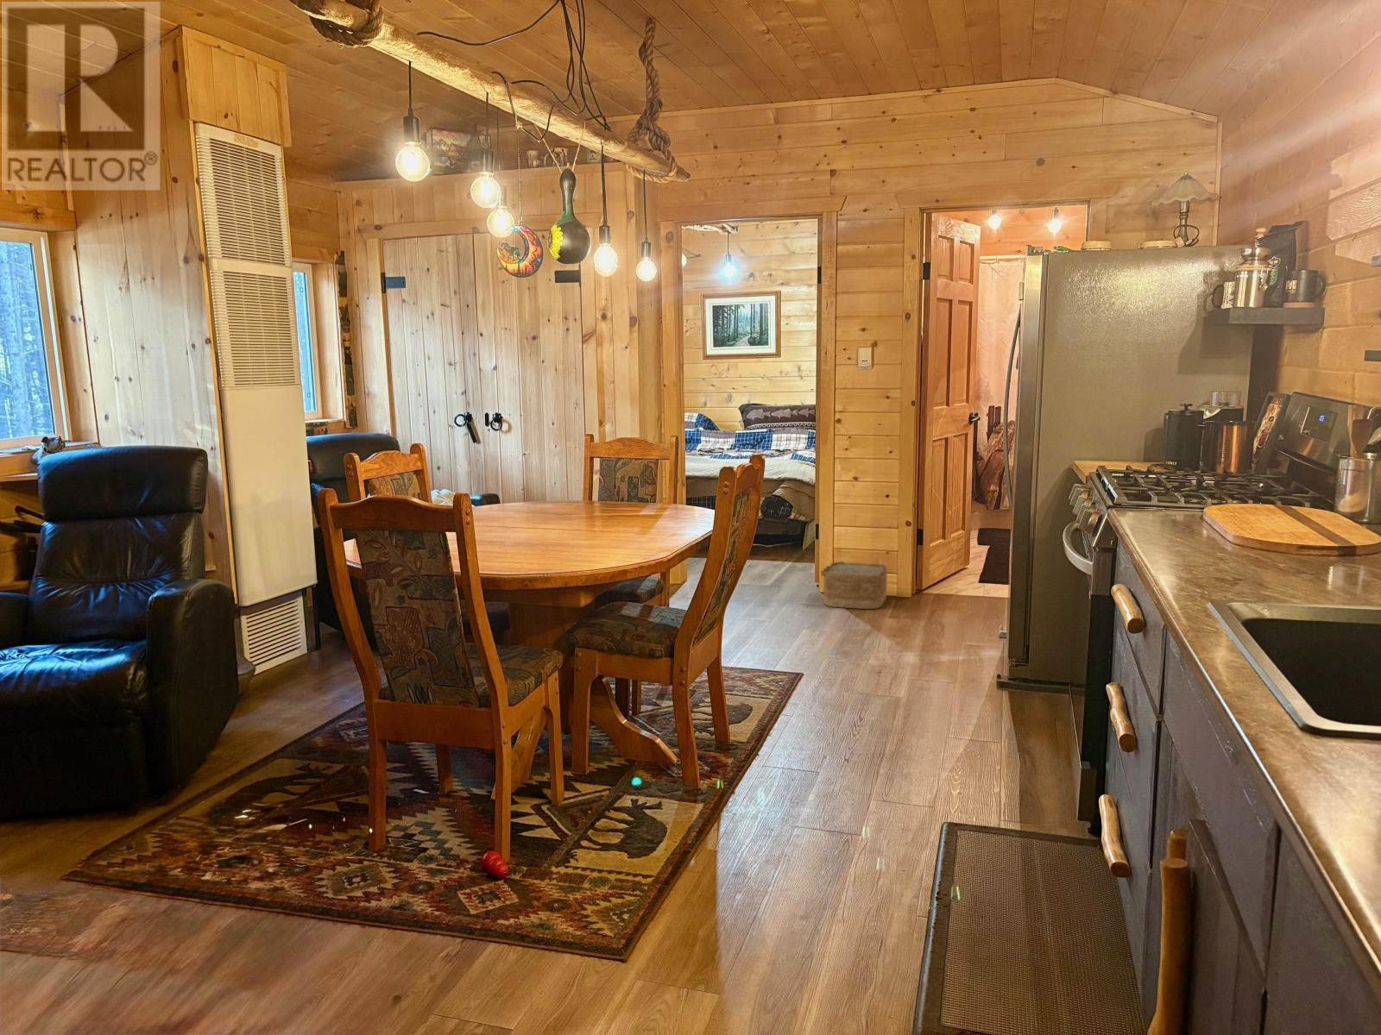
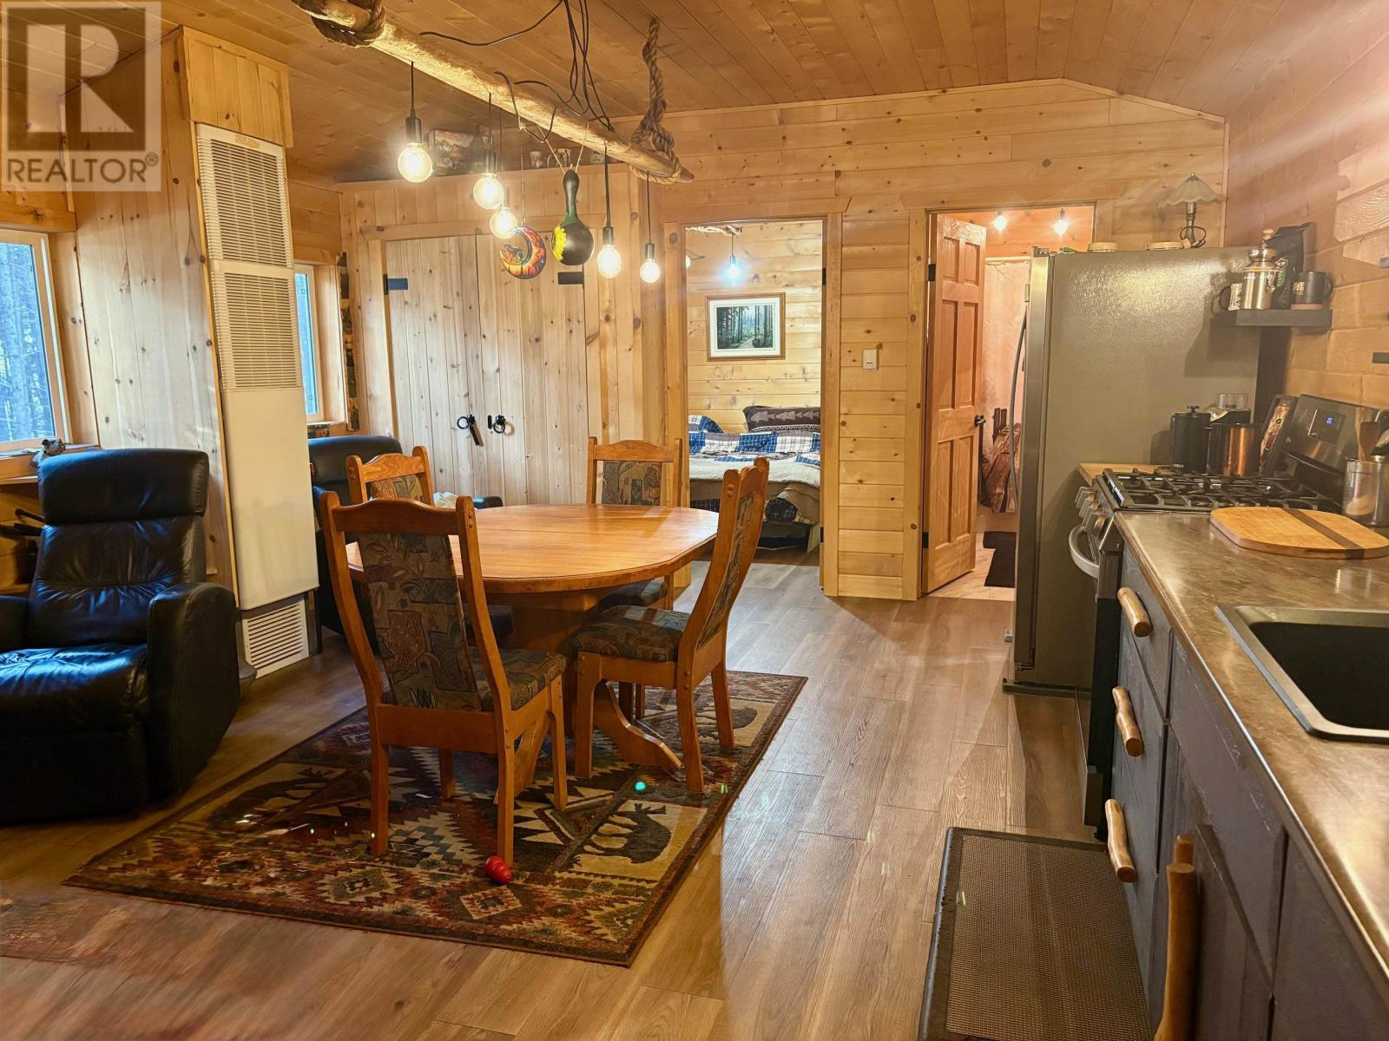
- woven basket [820,561,888,610]
